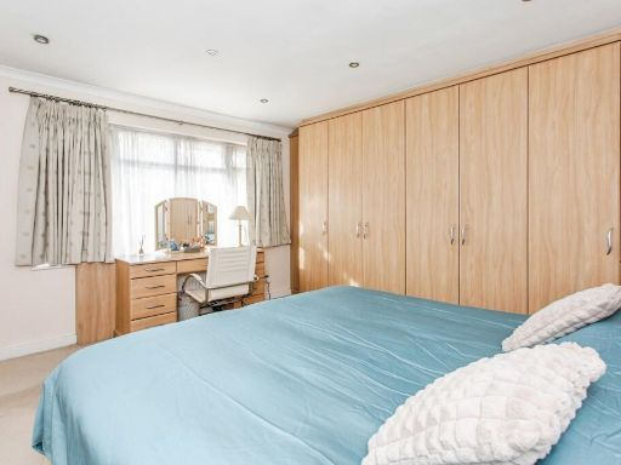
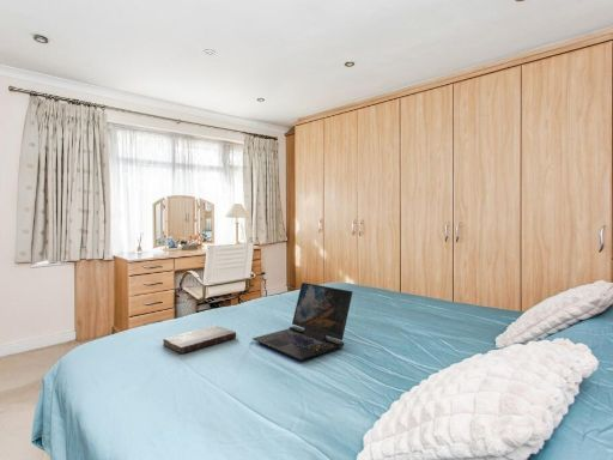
+ book [162,325,237,355]
+ laptop [251,282,353,362]
